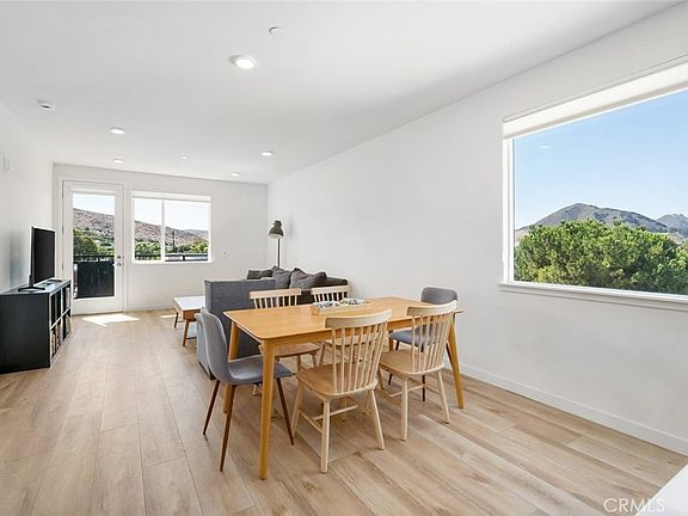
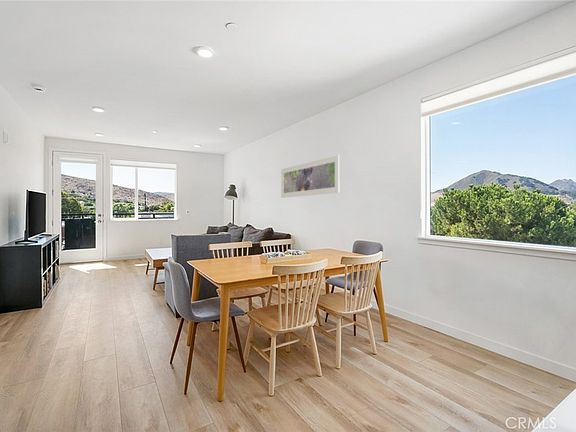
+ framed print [280,154,341,199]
